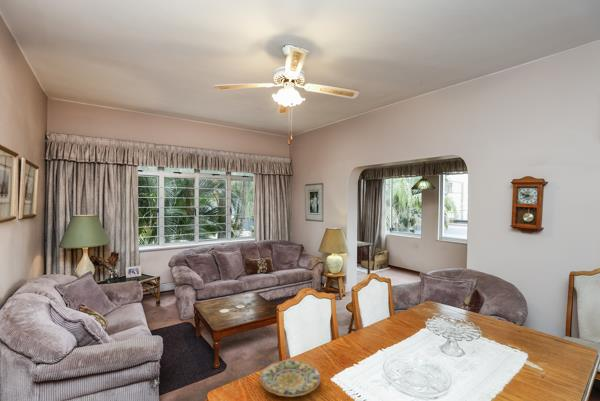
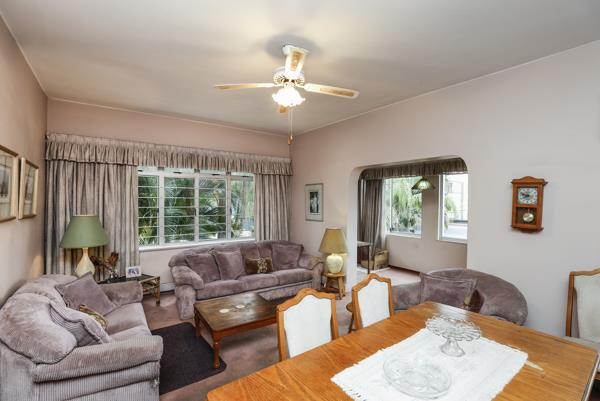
- plate [259,359,322,398]
